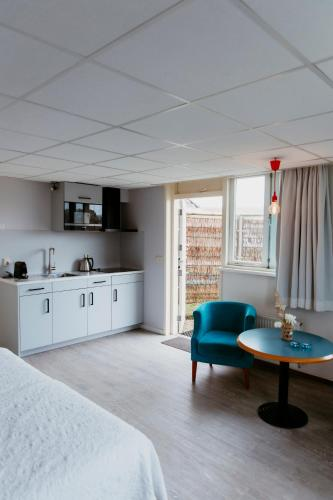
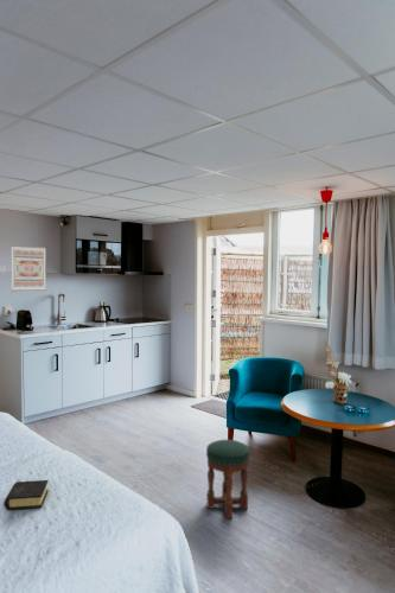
+ stool [205,439,250,519]
+ wall art [9,244,47,292]
+ book [2,479,50,511]
